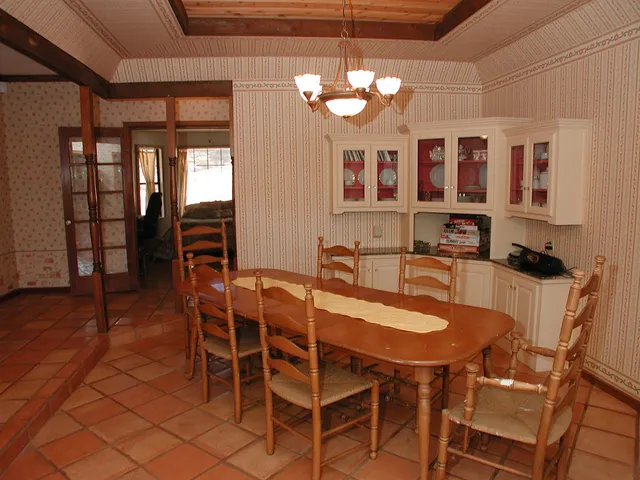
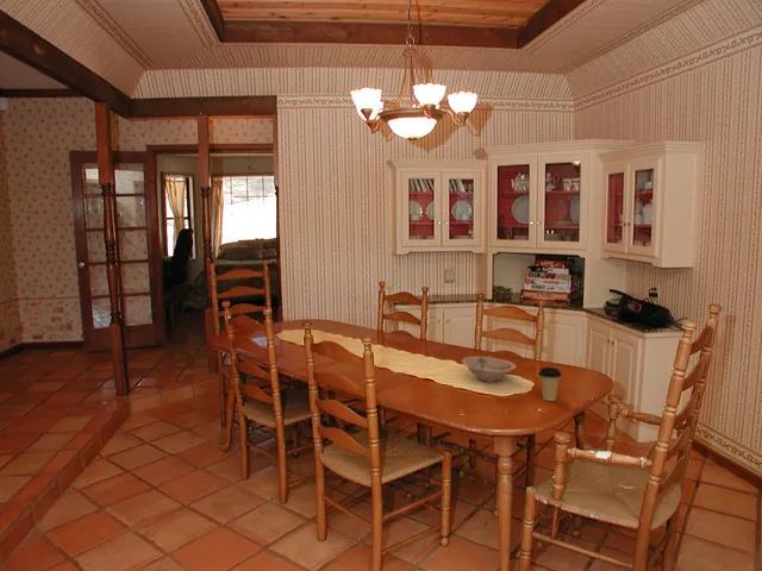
+ coffee cup [537,366,563,402]
+ bowl [461,356,518,383]
